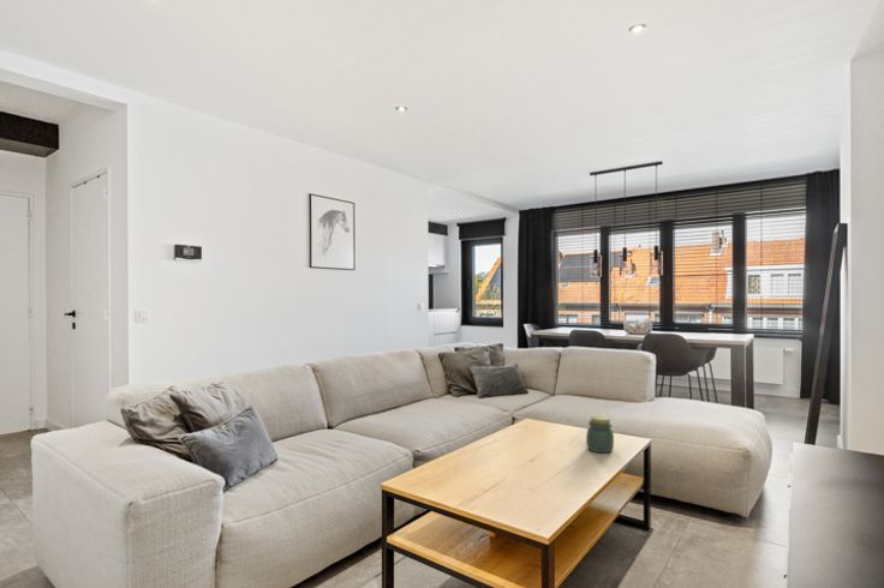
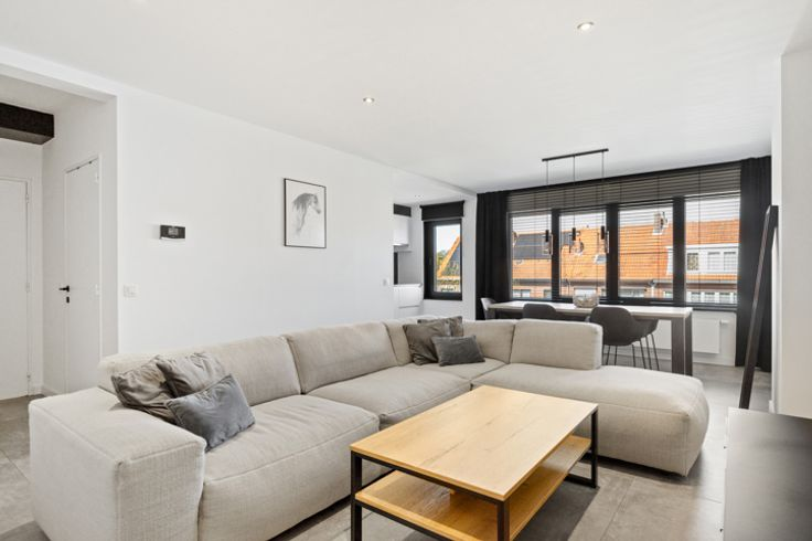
- jar [585,413,615,454]
